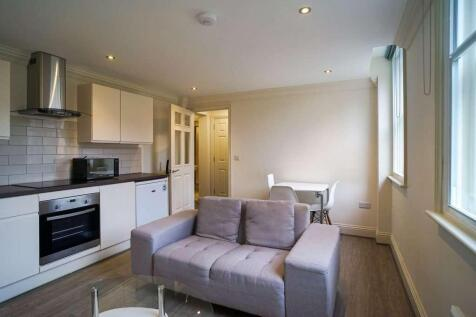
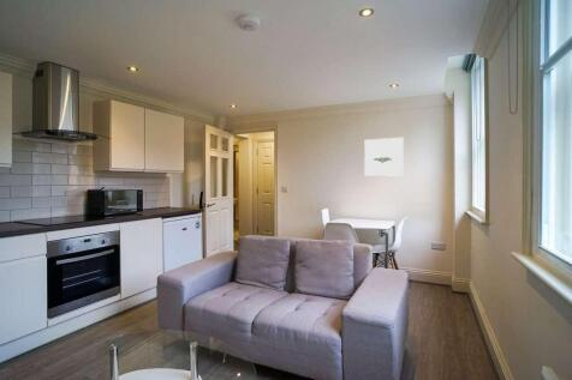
+ wall art [363,137,405,177]
